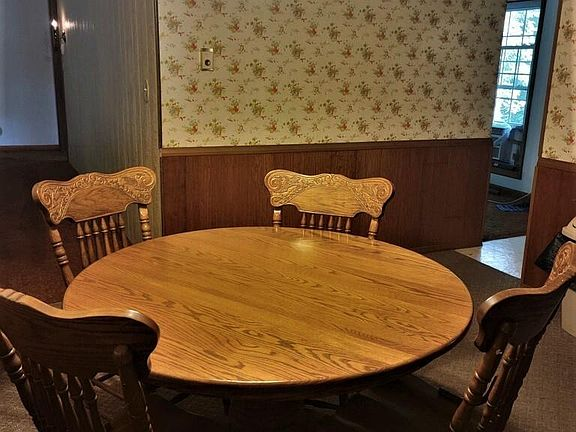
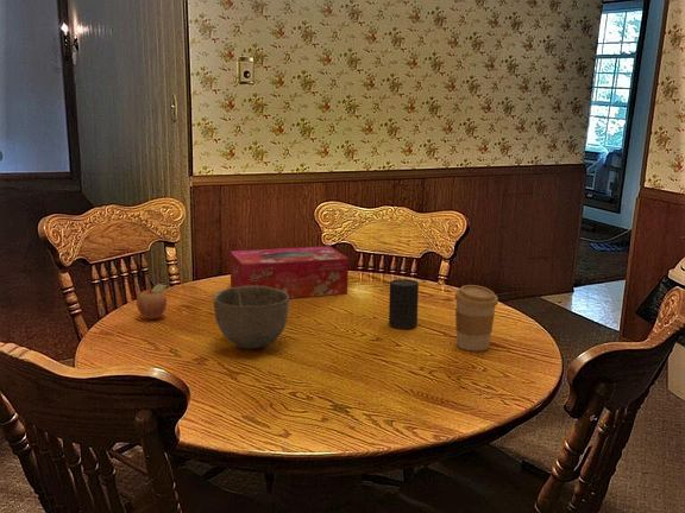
+ cup [388,278,420,329]
+ tissue box [230,245,350,299]
+ fruit [136,283,169,321]
+ coffee cup [453,284,499,352]
+ bowl [213,286,290,350]
